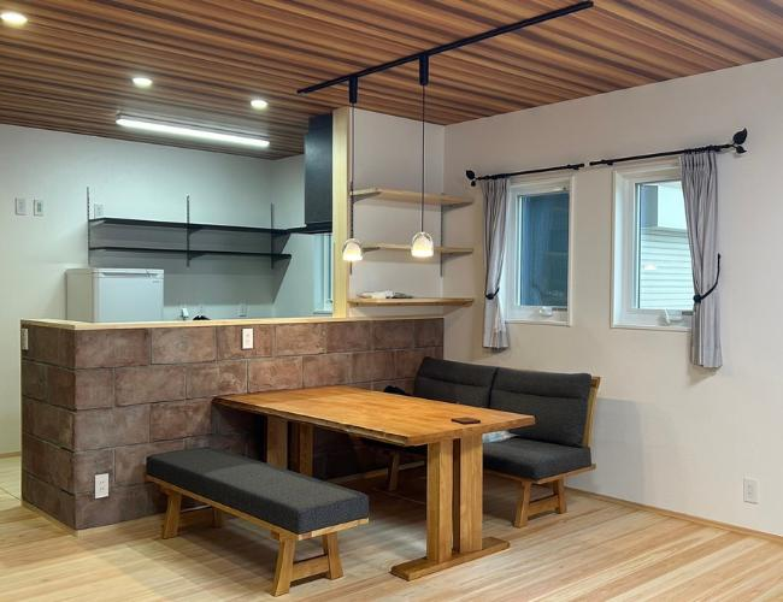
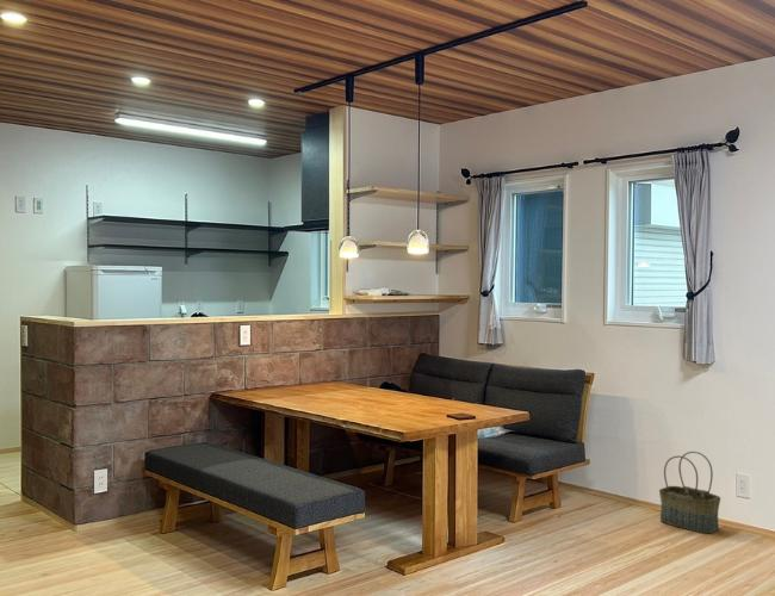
+ basket [658,451,721,535]
